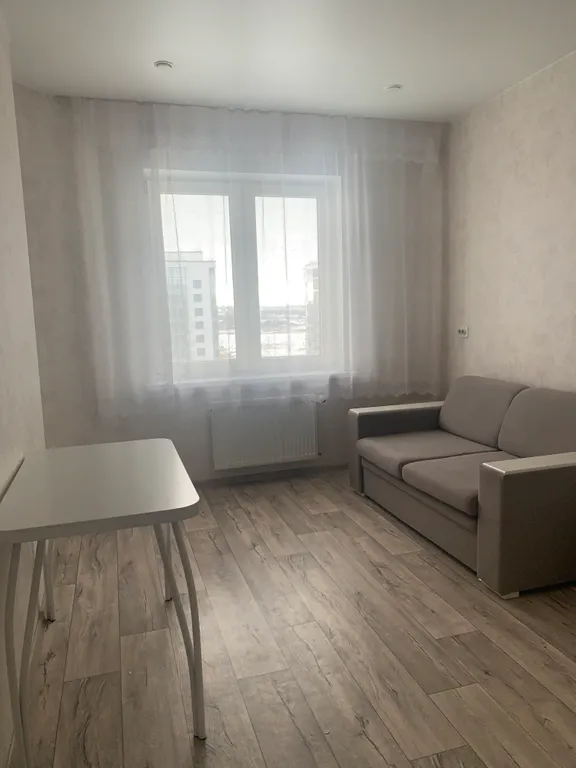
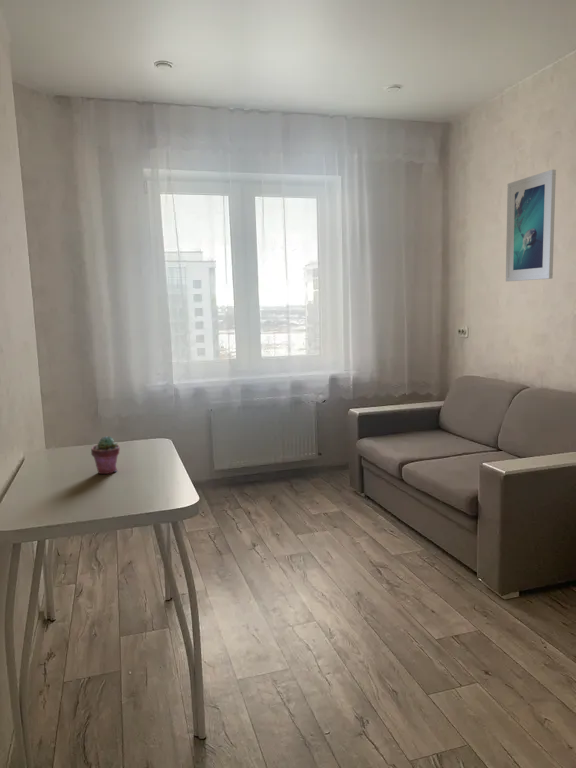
+ potted succulent [90,435,121,475]
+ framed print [505,169,557,282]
